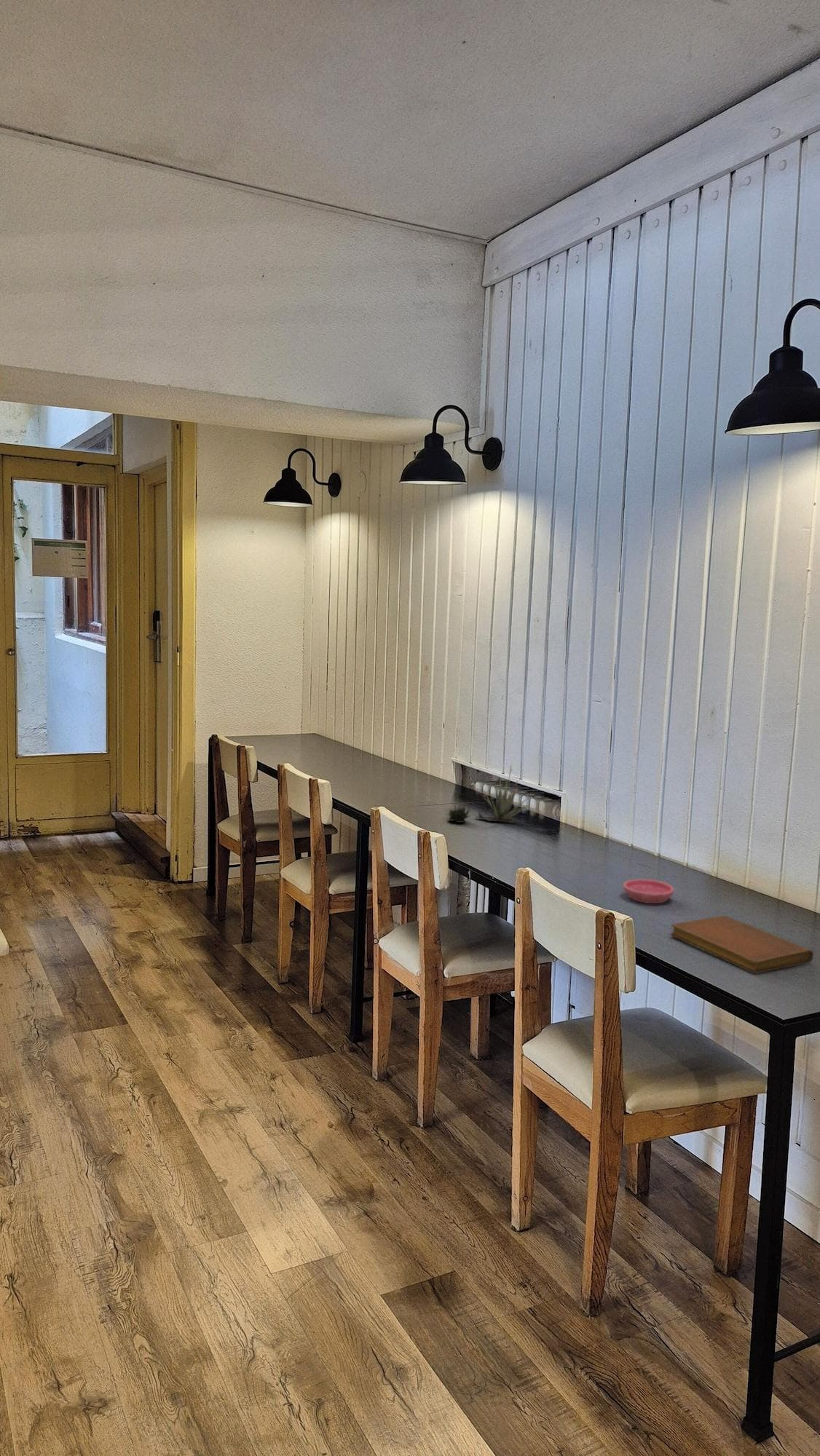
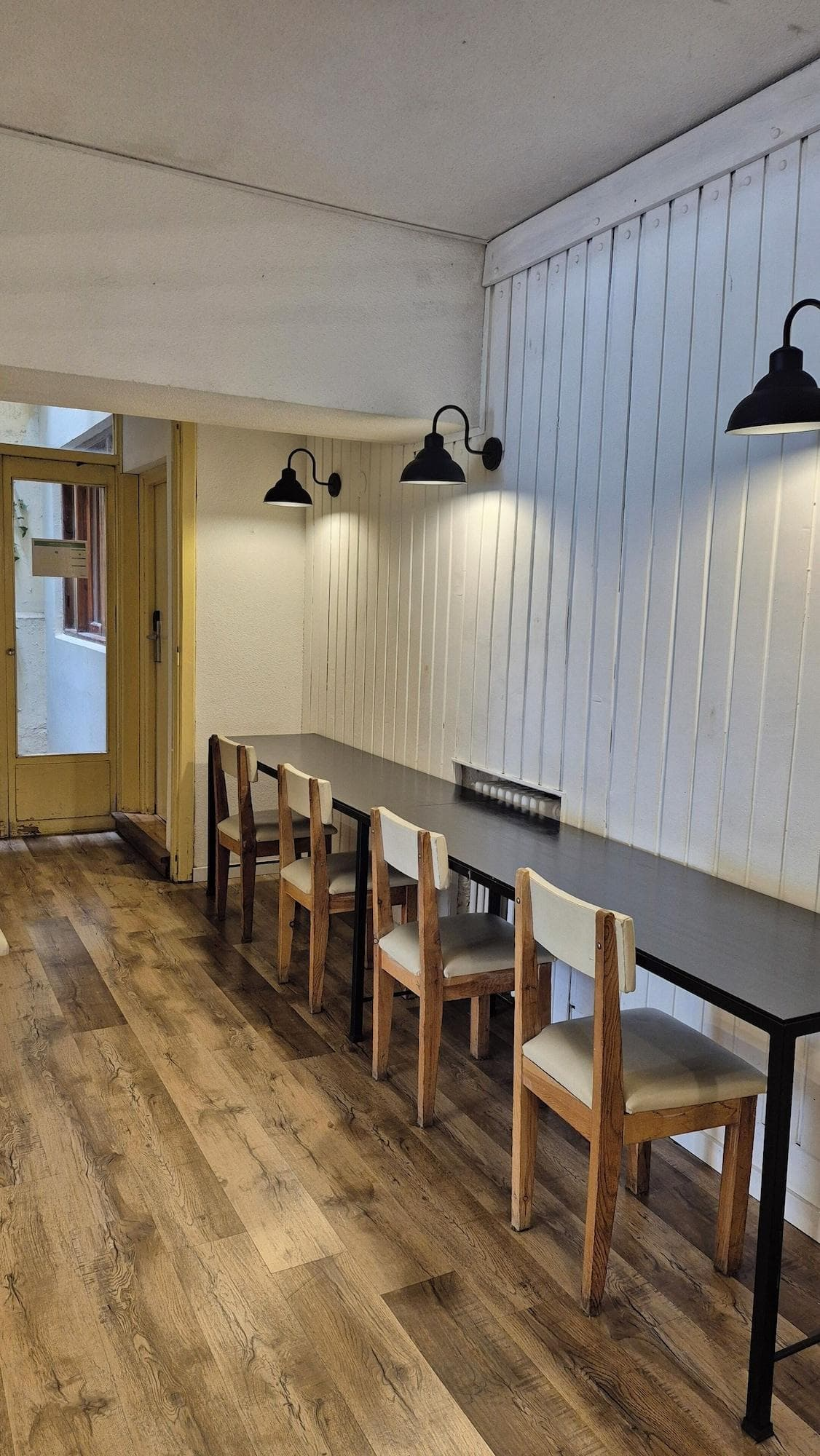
- succulent plant [445,764,534,824]
- notebook [670,915,814,975]
- saucer [623,879,675,904]
